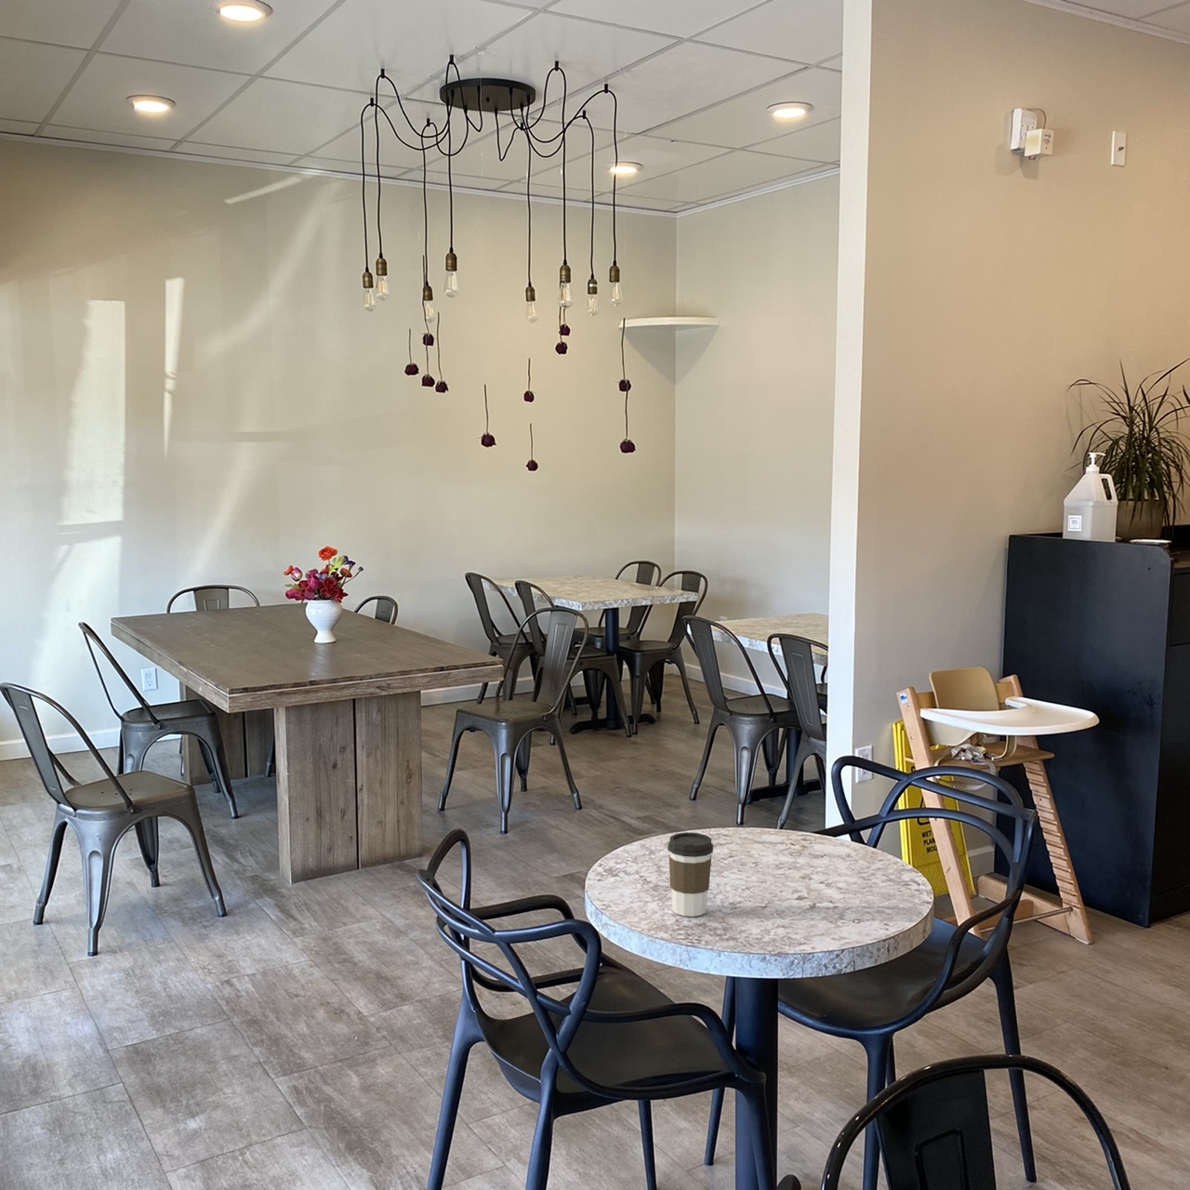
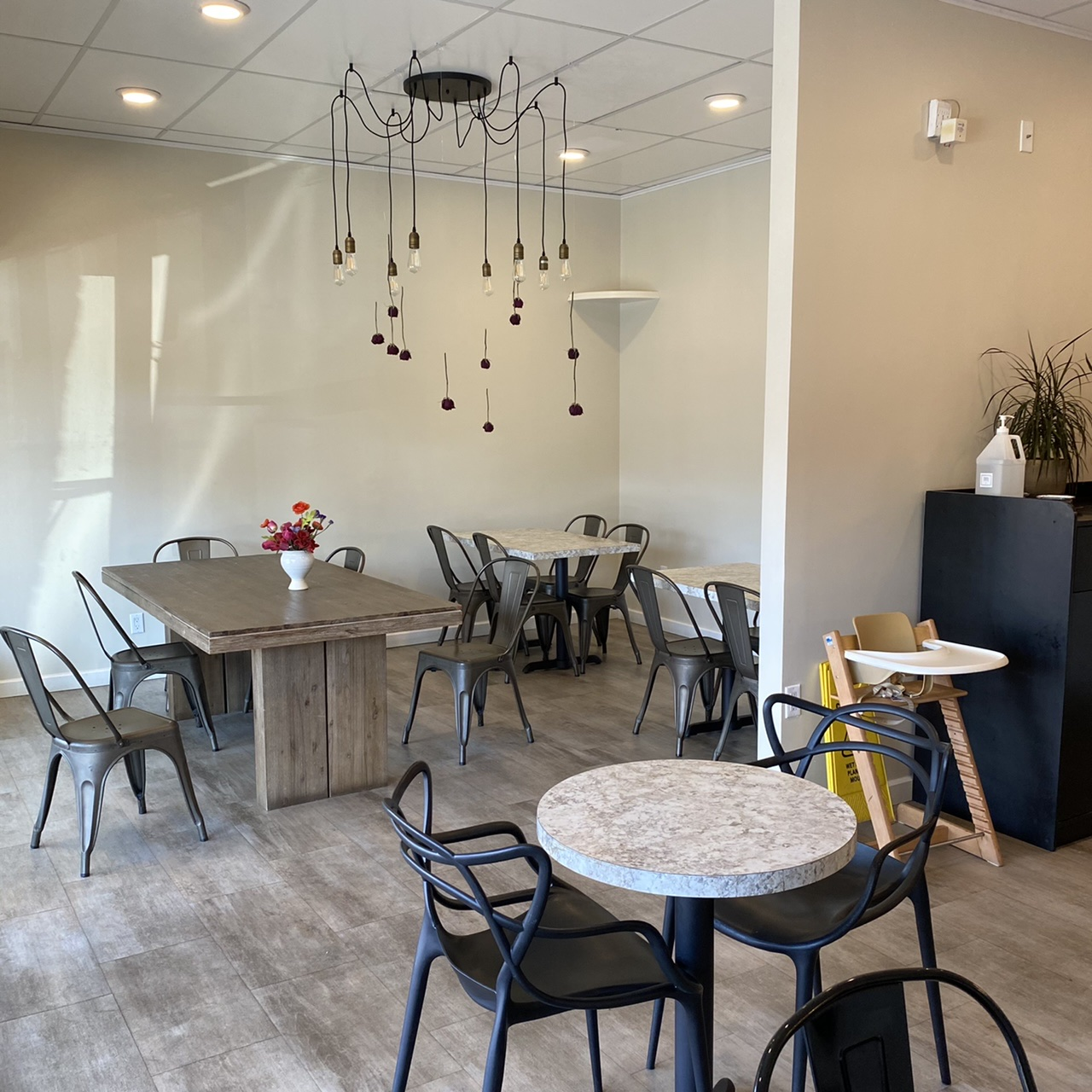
- coffee cup [667,831,714,918]
